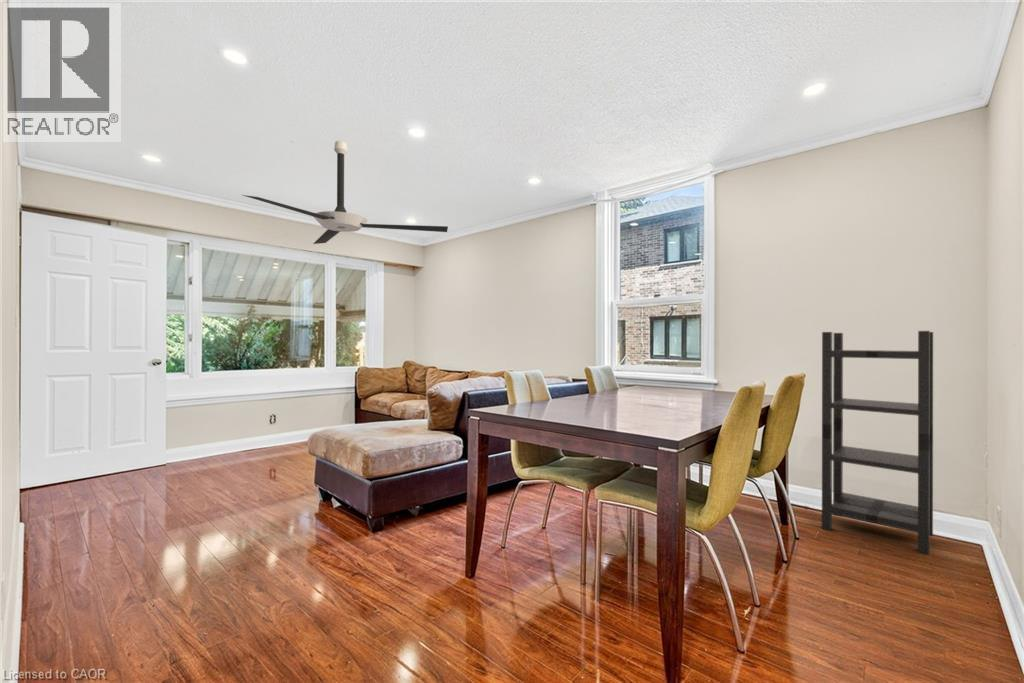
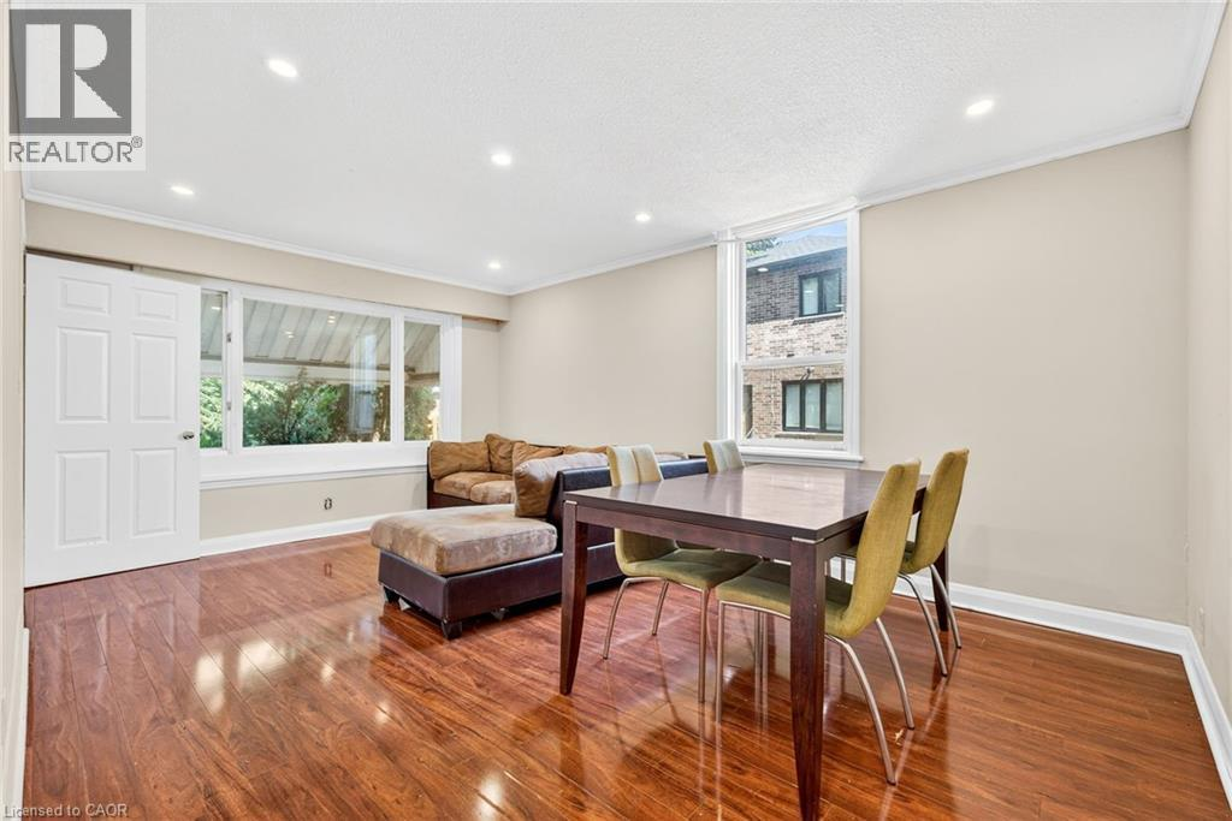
- shelving unit [821,330,934,555]
- ceiling fan [242,140,449,245]
